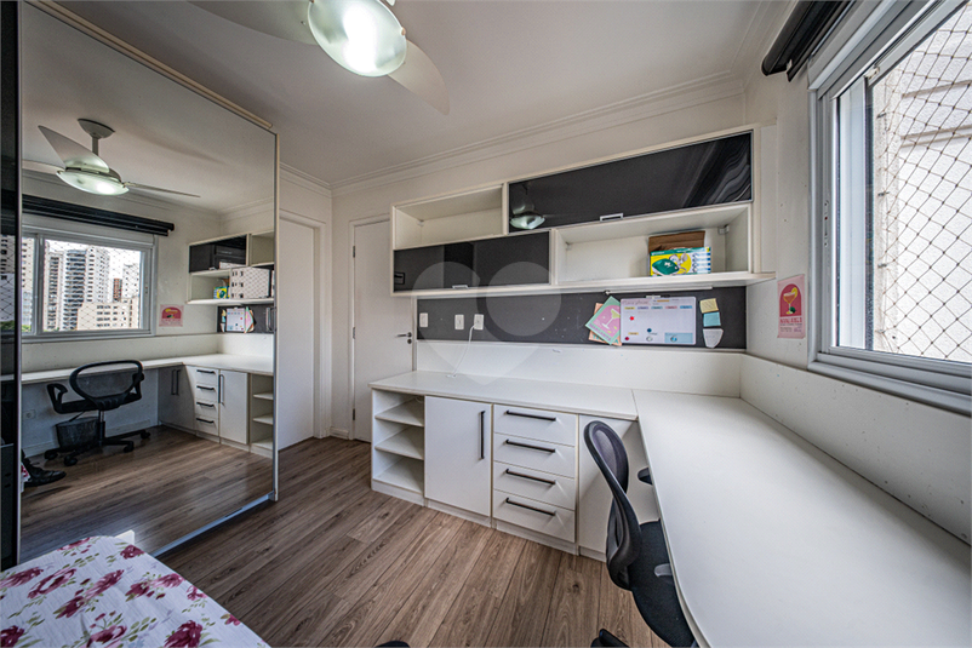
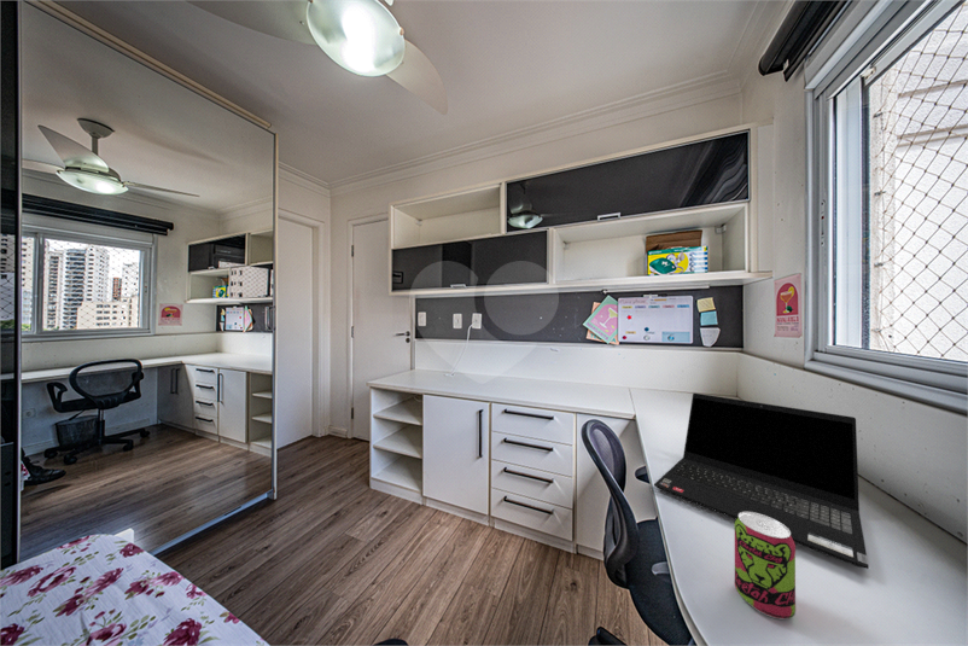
+ laptop computer [653,392,870,570]
+ beverage can [734,512,797,621]
